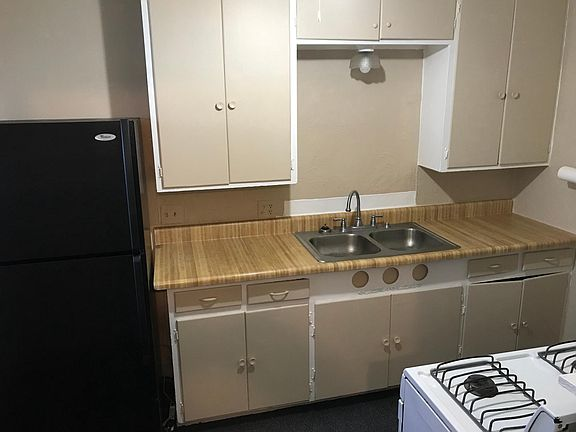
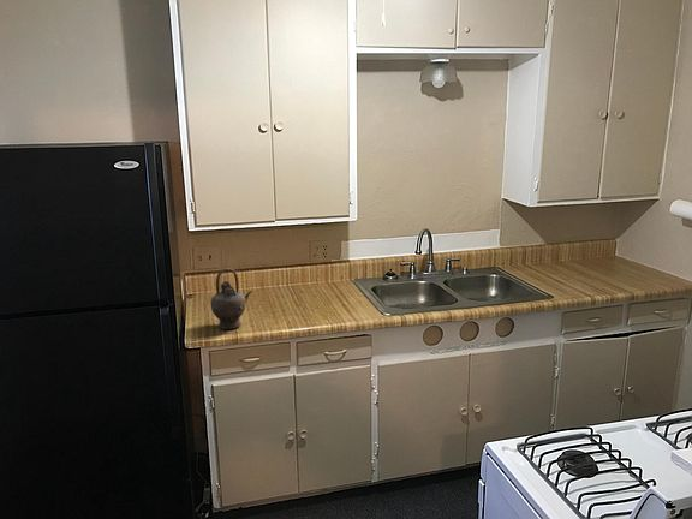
+ teapot [209,267,253,330]
